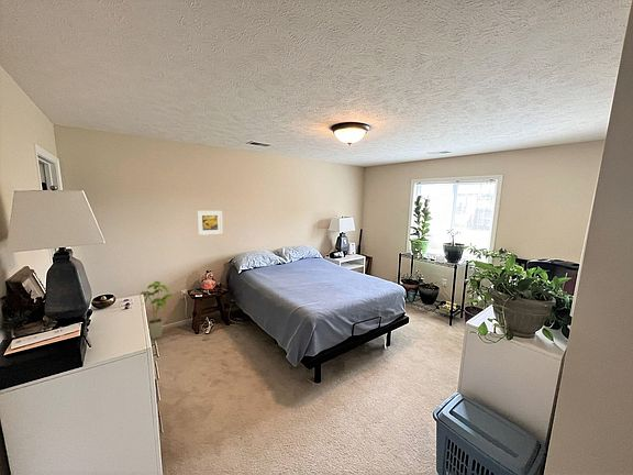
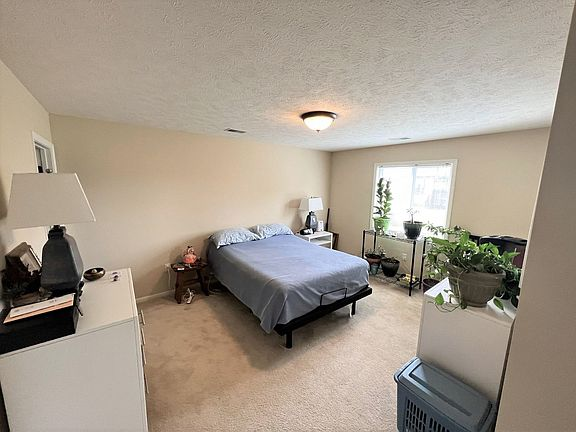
- house plant [140,280,174,340]
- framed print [196,210,223,236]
